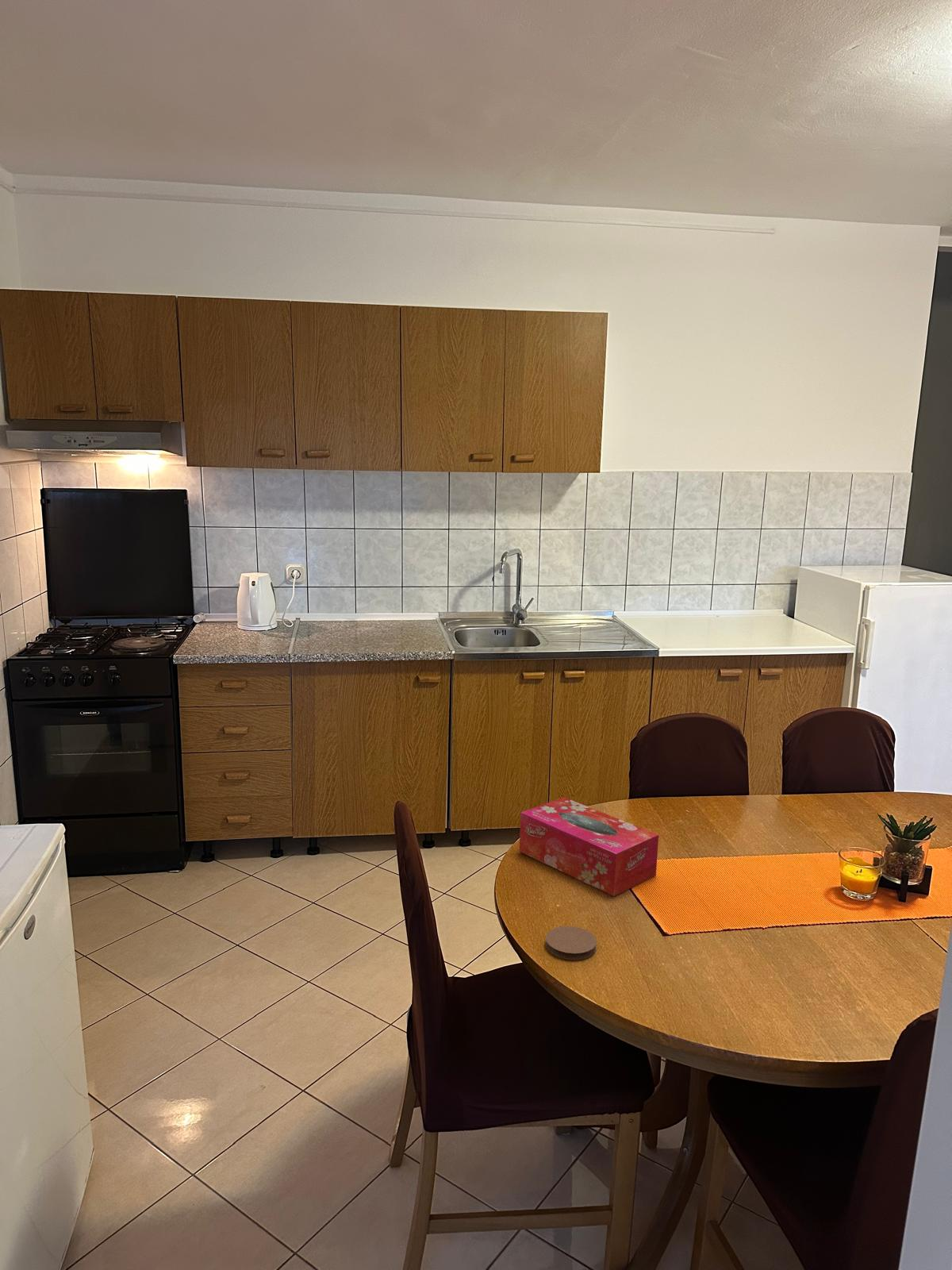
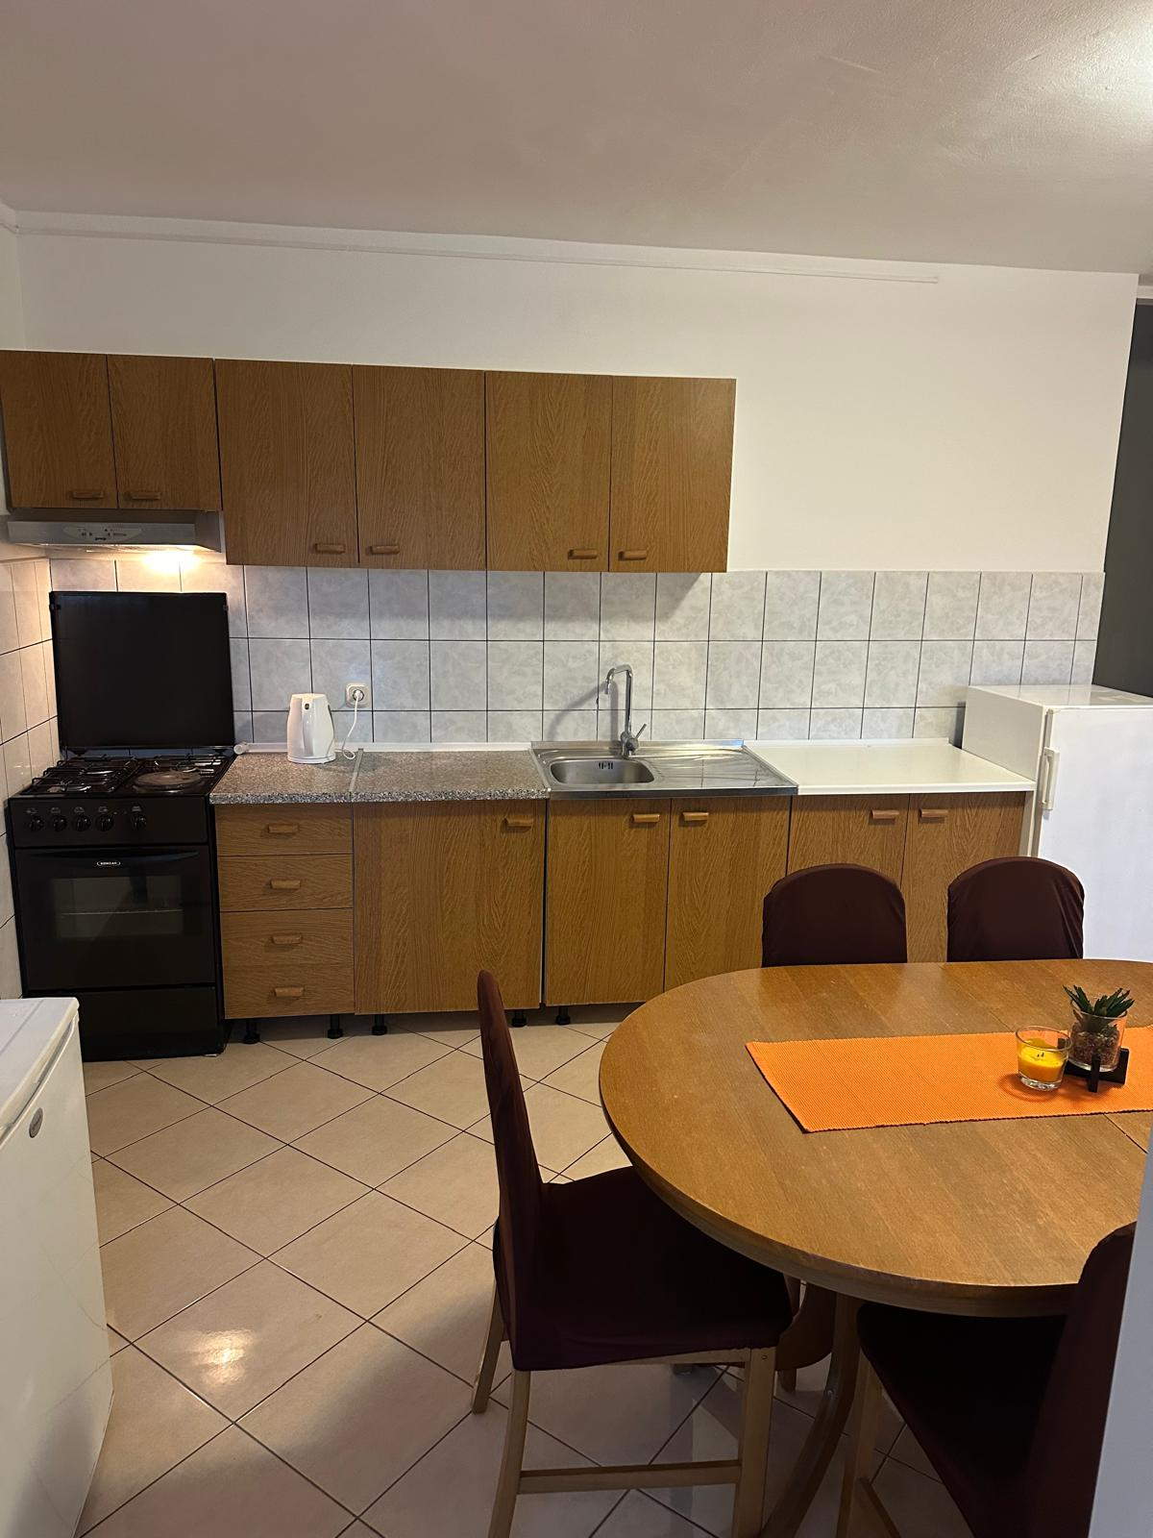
- tissue box [519,796,659,897]
- coaster [545,926,597,960]
